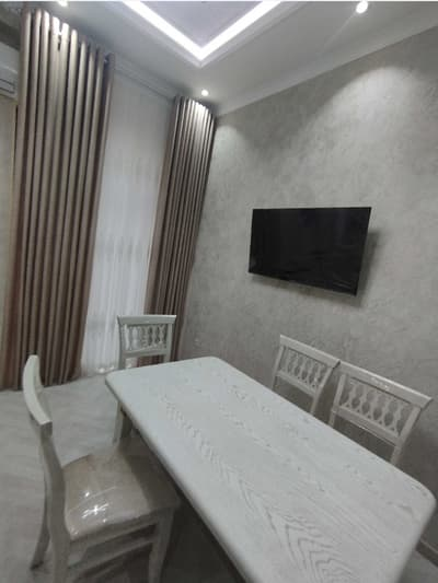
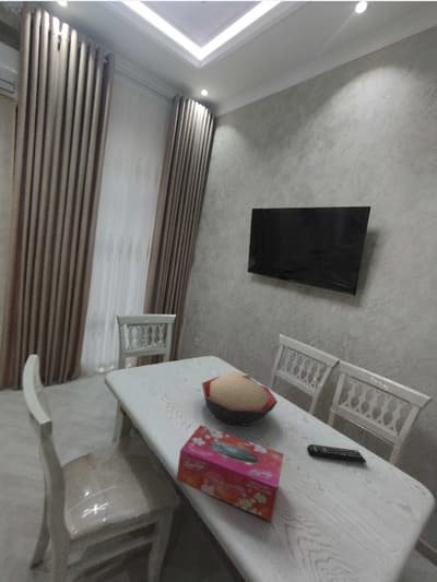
+ decorative bowl [201,371,279,427]
+ tissue box [176,424,285,522]
+ remote control [306,443,367,464]
